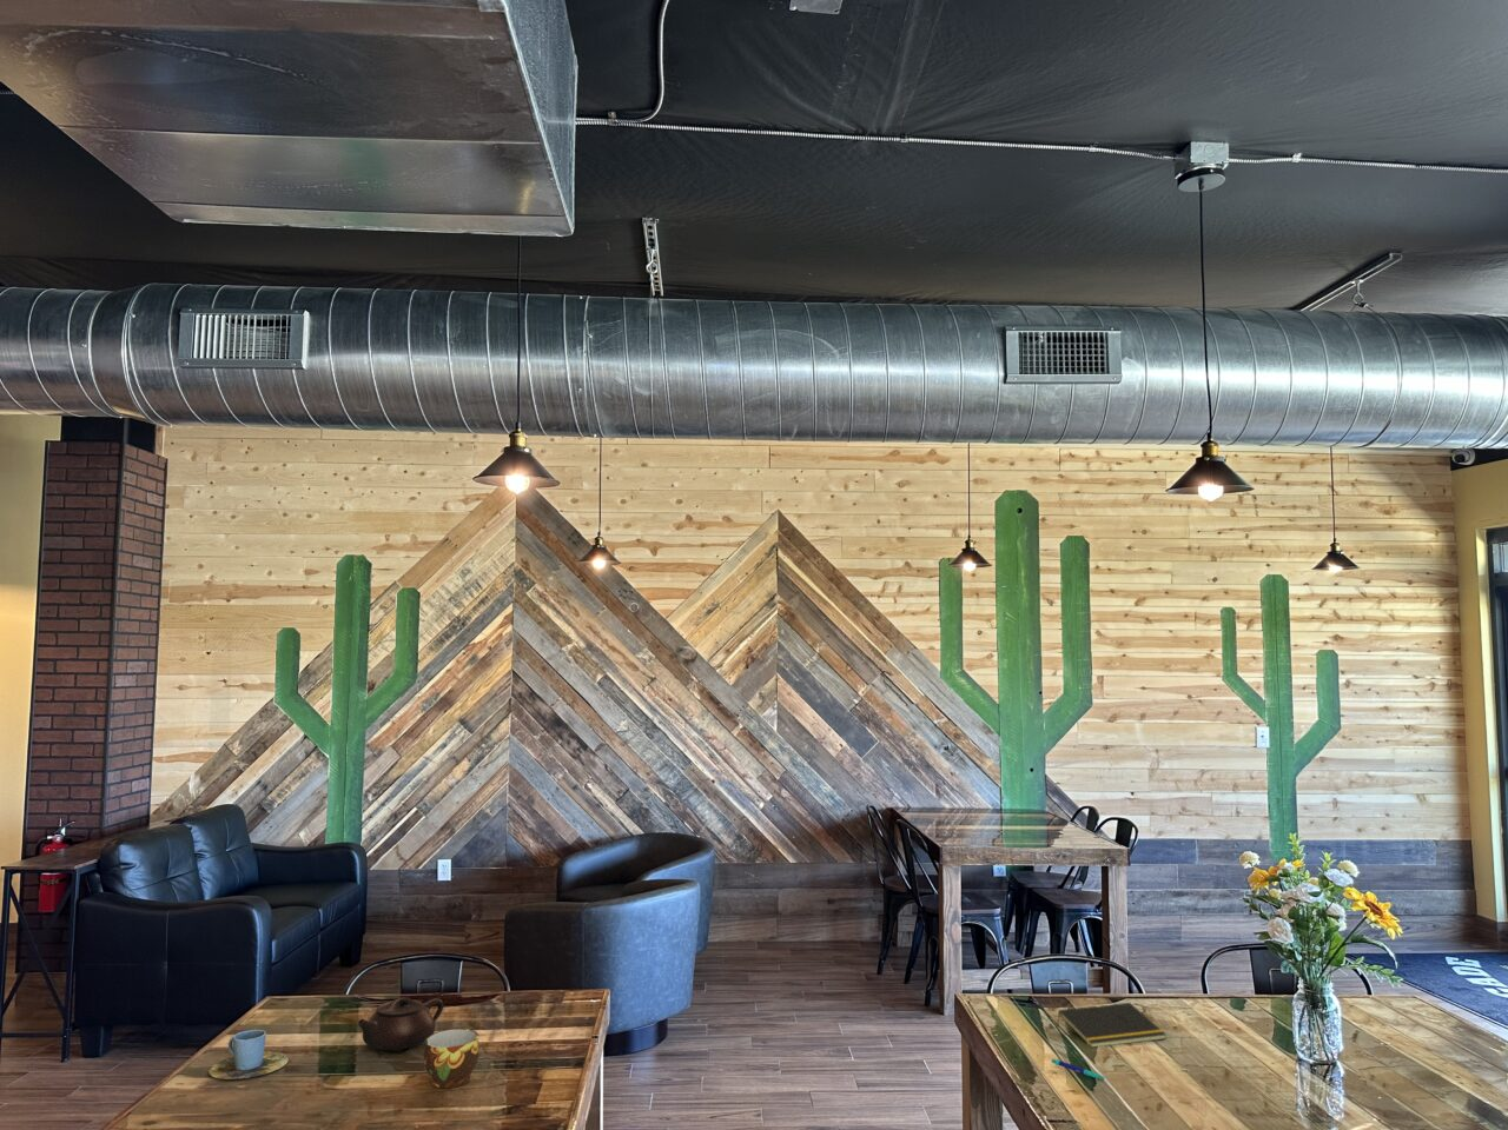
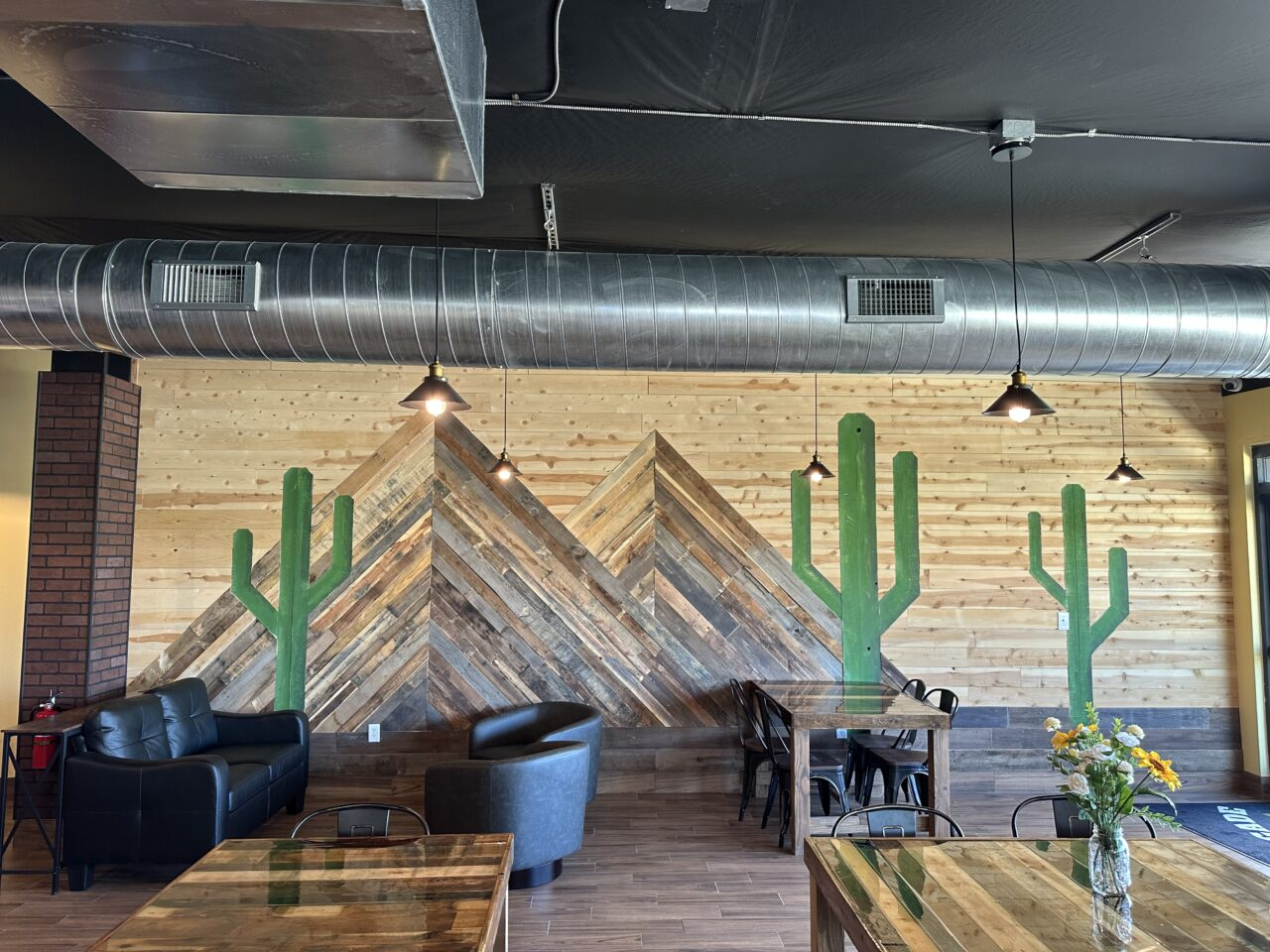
- pen [1051,1059,1108,1080]
- notepad [1056,1002,1167,1048]
- teapot [357,996,444,1053]
- cup [423,1028,481,1088]
- cup [208,1029,290,1080]
